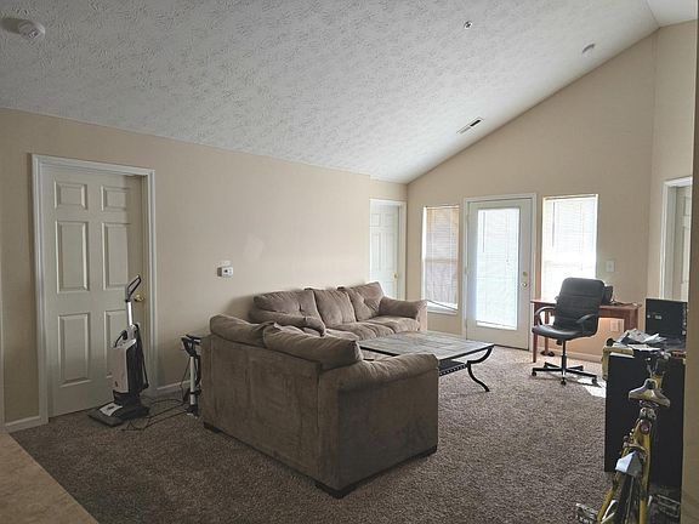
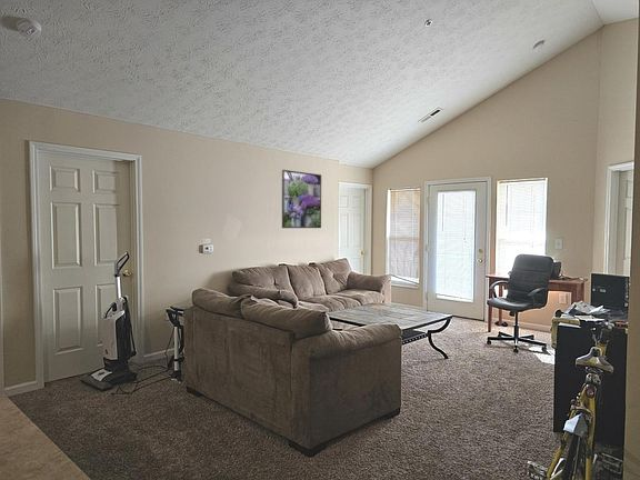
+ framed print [281,169,322,229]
